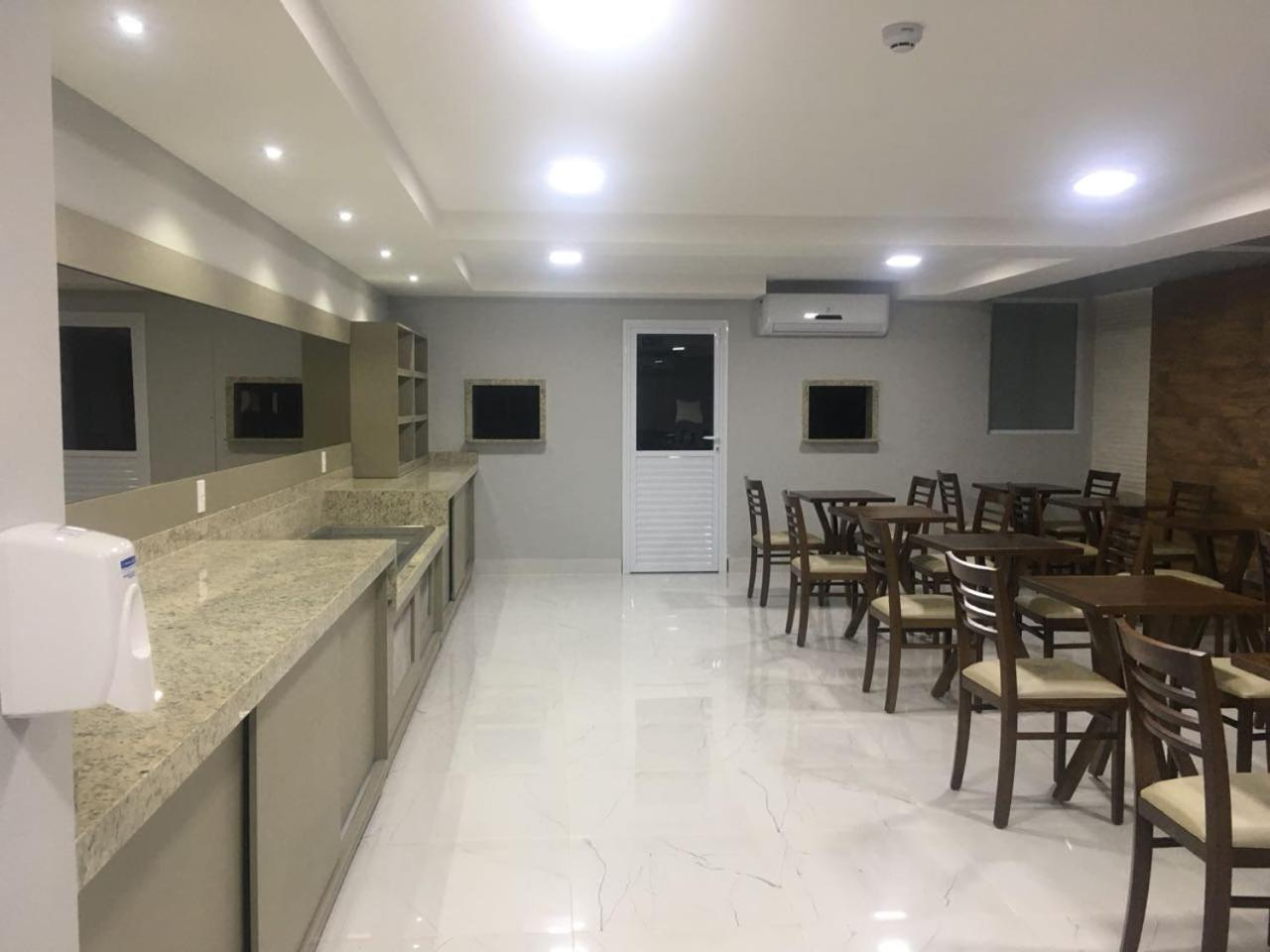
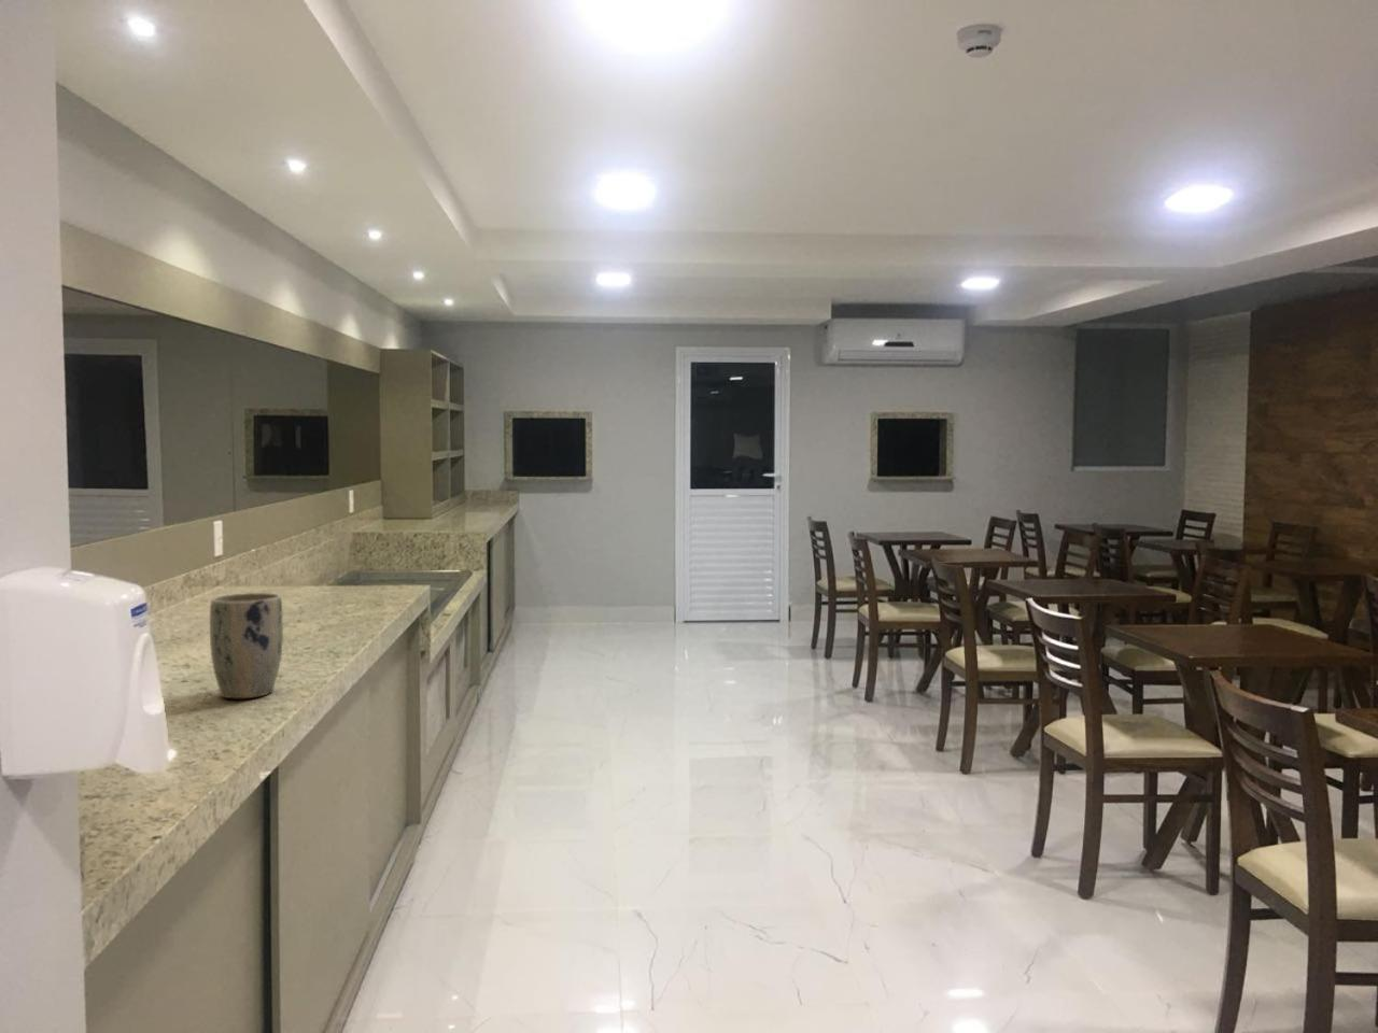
+ plant pot [208,591,284,700]
